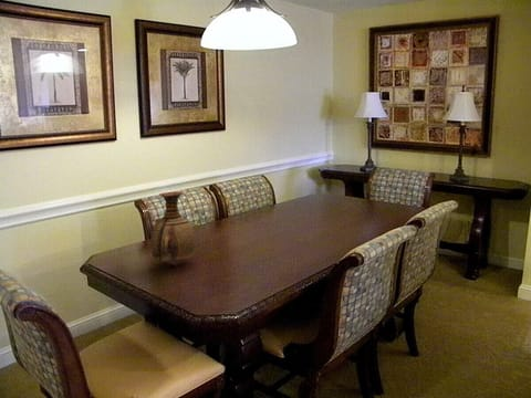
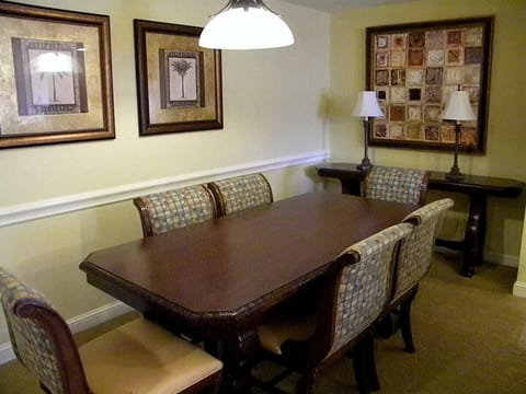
- vase [150,191,197,266]
